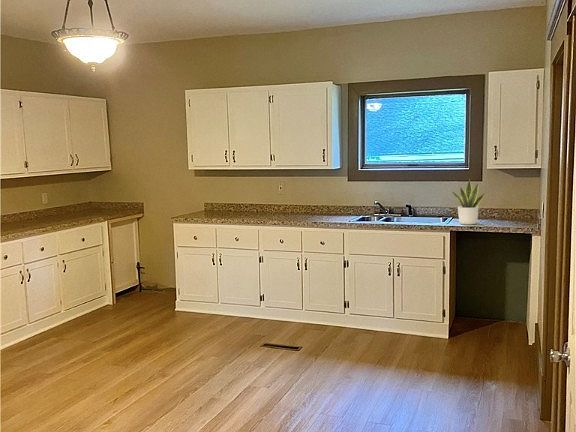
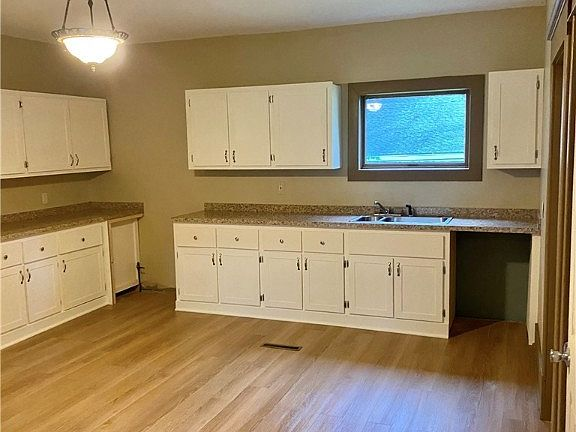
- potted plant [450,178,486,226]
